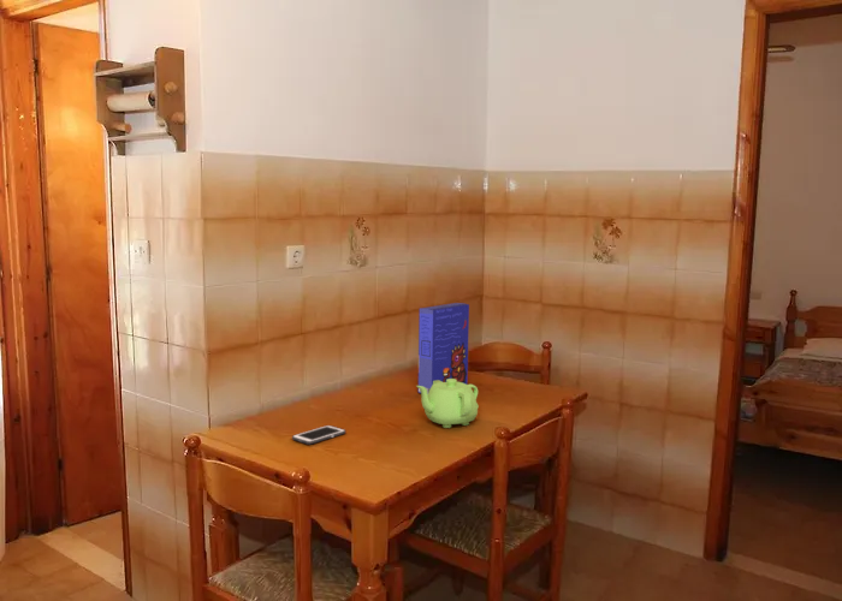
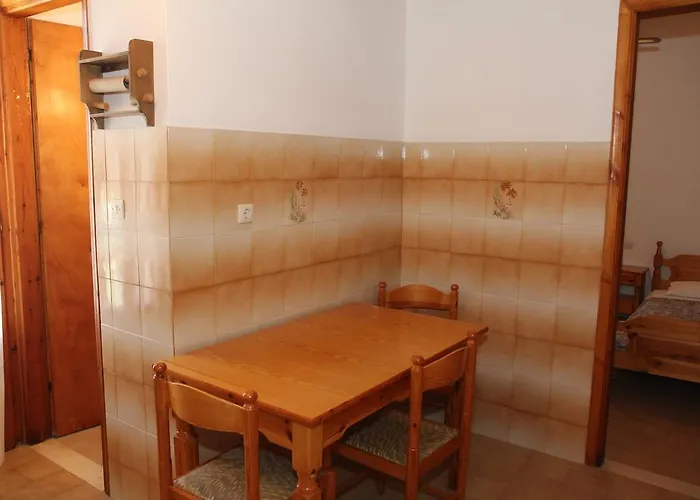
- teapot [415,379,480,429]
- cereal box [417,302,470,394]
- cell phone [291,424,346,446]
